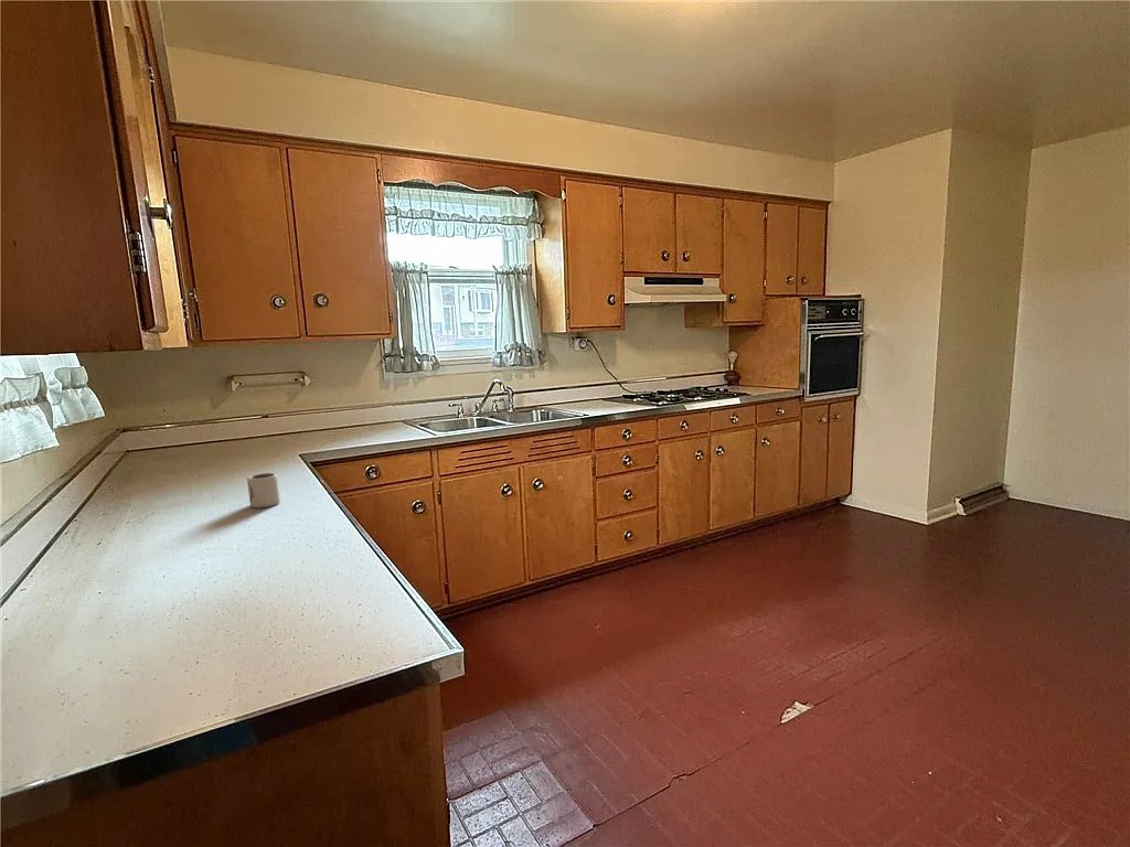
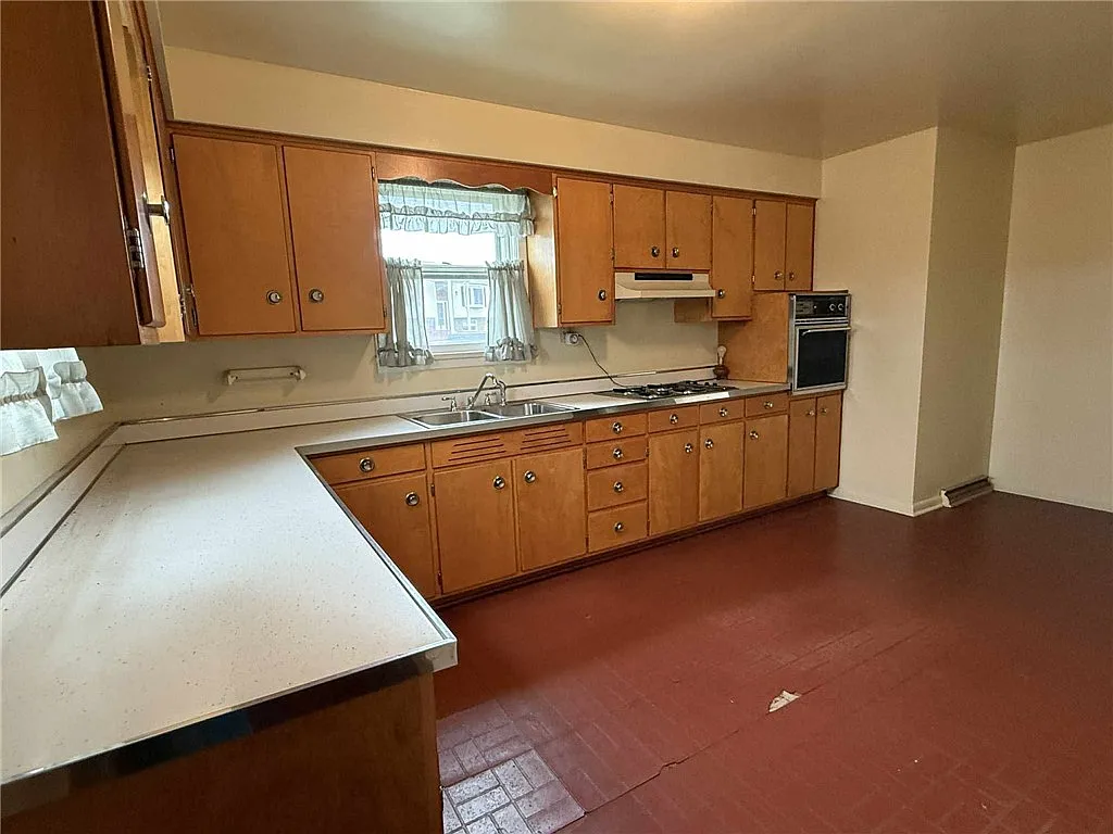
- cup [246,472,281,508]
